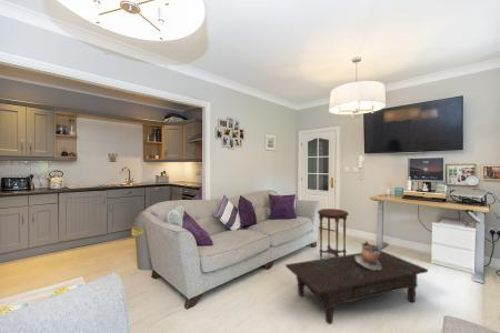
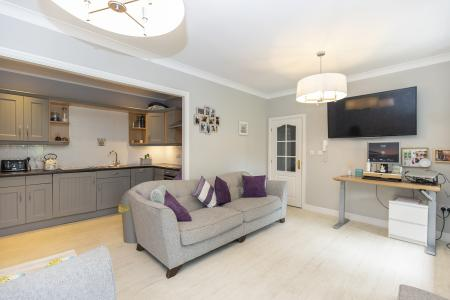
- side table [317,208,350,259]
- pot [354,240,382,271]
- coffee table [284,250,429,325]
